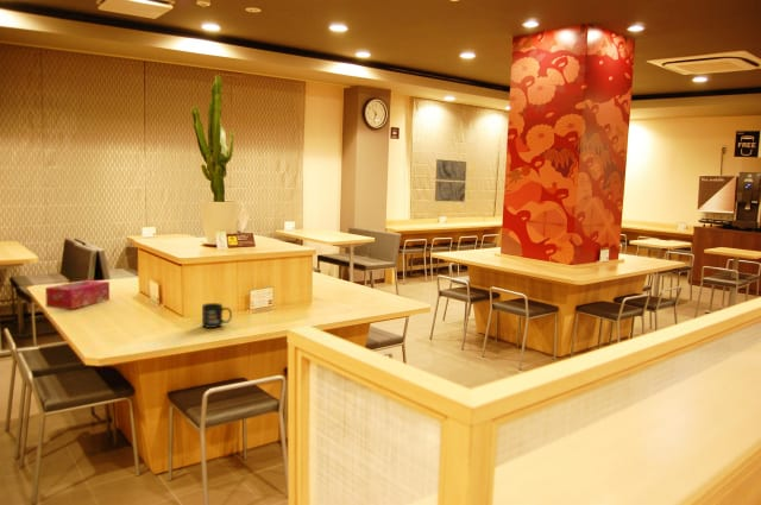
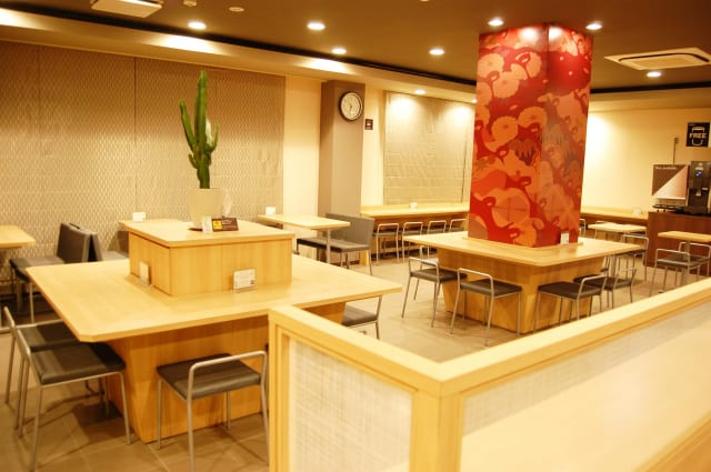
- mug [201,302,233,329]
- wall art [434,158,467,203]
- tissue box [44,279,111,310]
